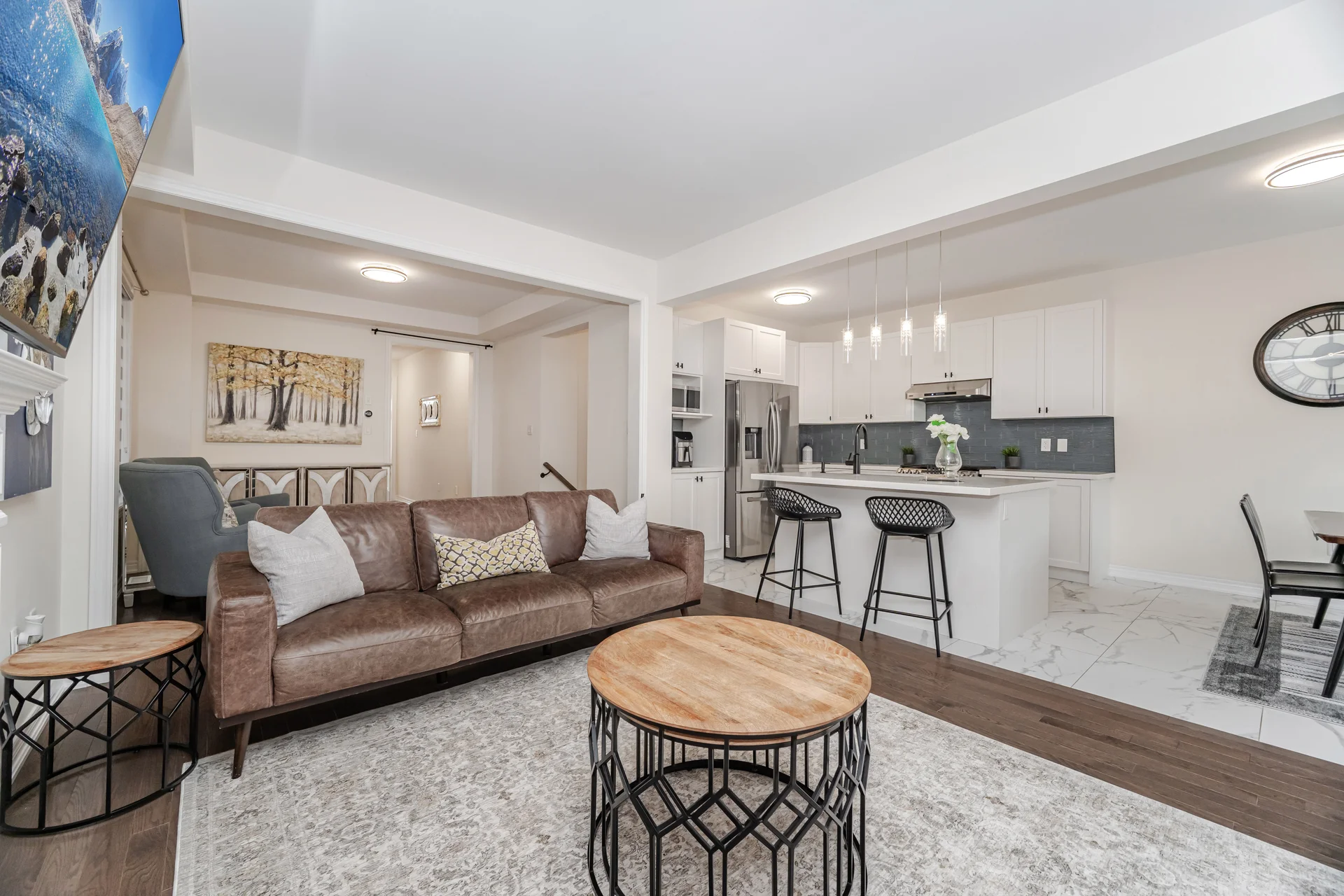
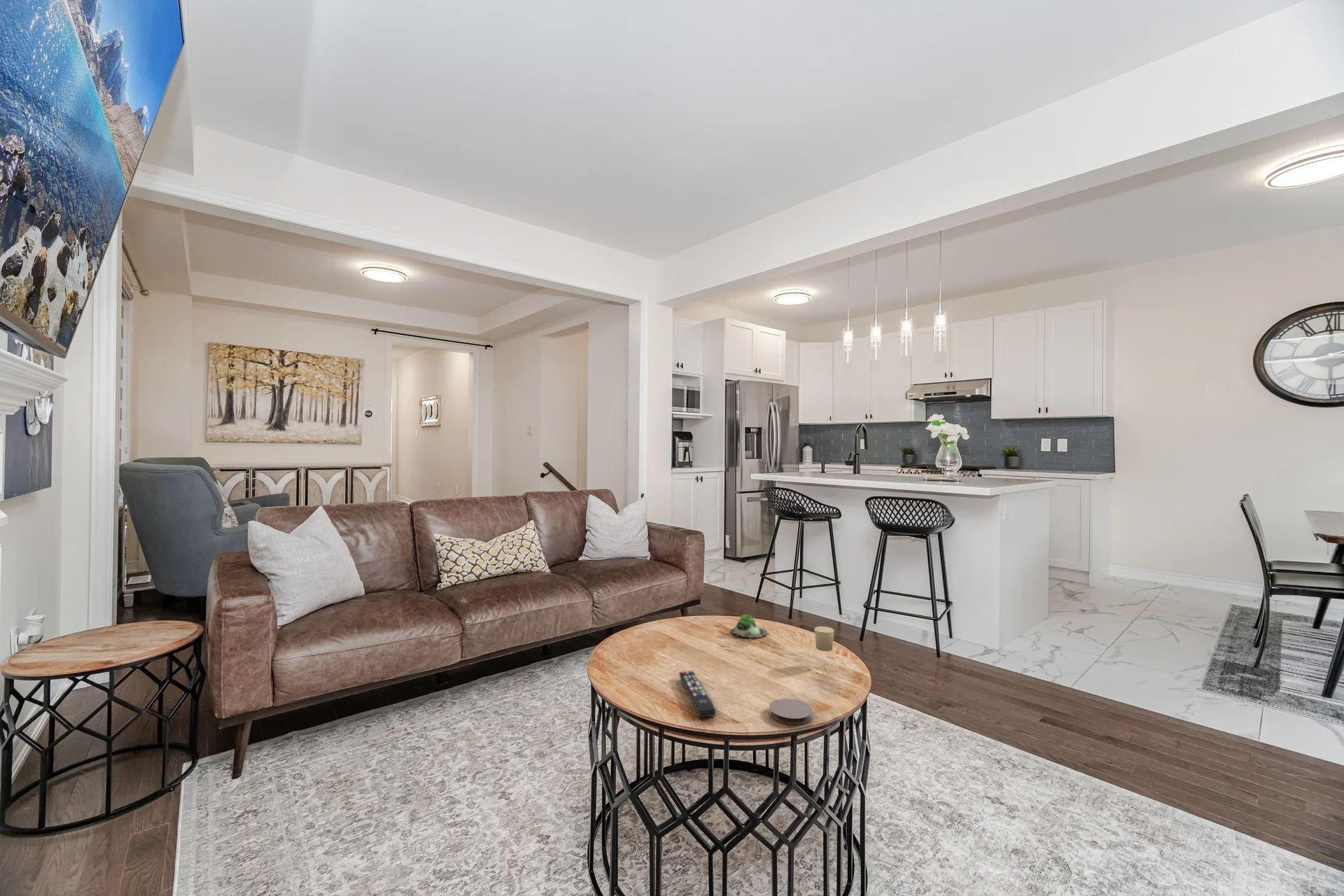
+ candle [814,626,834,652]
+ coaster [769,698,813,725]
+ remote control [679,671,717,718]
+ succulent plant [730,614,769,638]
